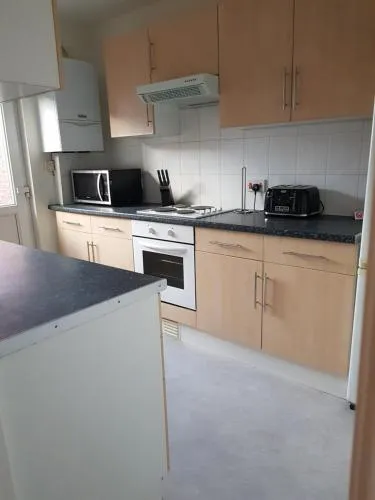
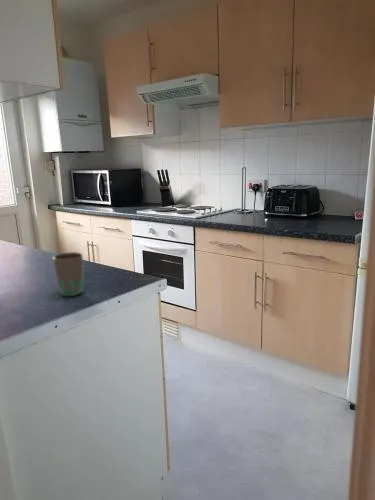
+ mug [52,251,85,297]
